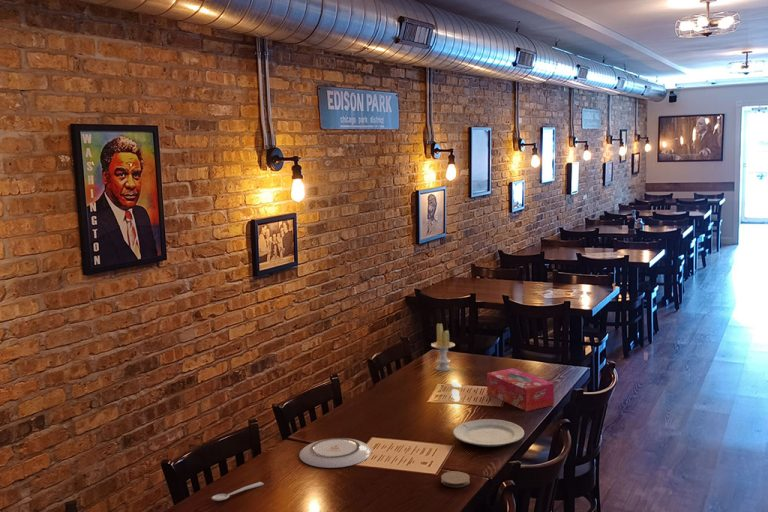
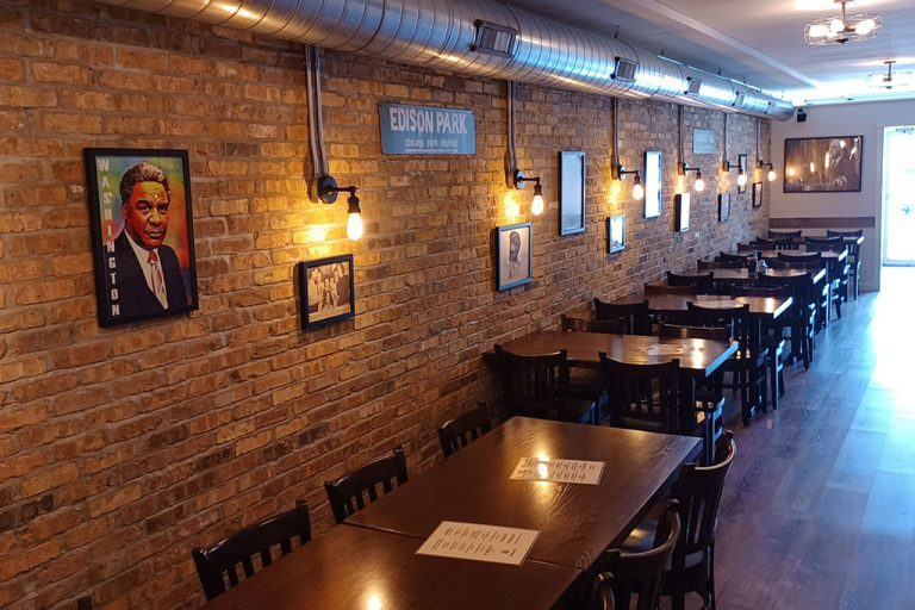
- chinaware [452,418,525,448]
- spoon [210,481,265,502]
- plate [298,437,372,469]
- candle [430,323,456,372]
- coaster [440,470,471,488]
- tissue box [486,367,555,412]
